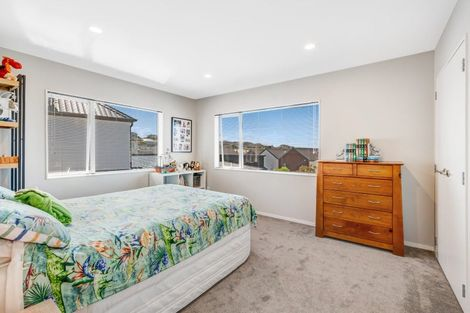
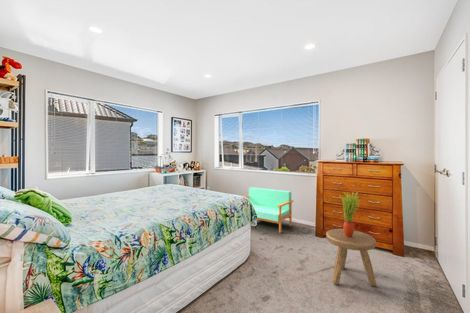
+ potted plant [339,191,361,237]
+ stool [325,228,378,287]
+ loveseat [243,186,294,234]
